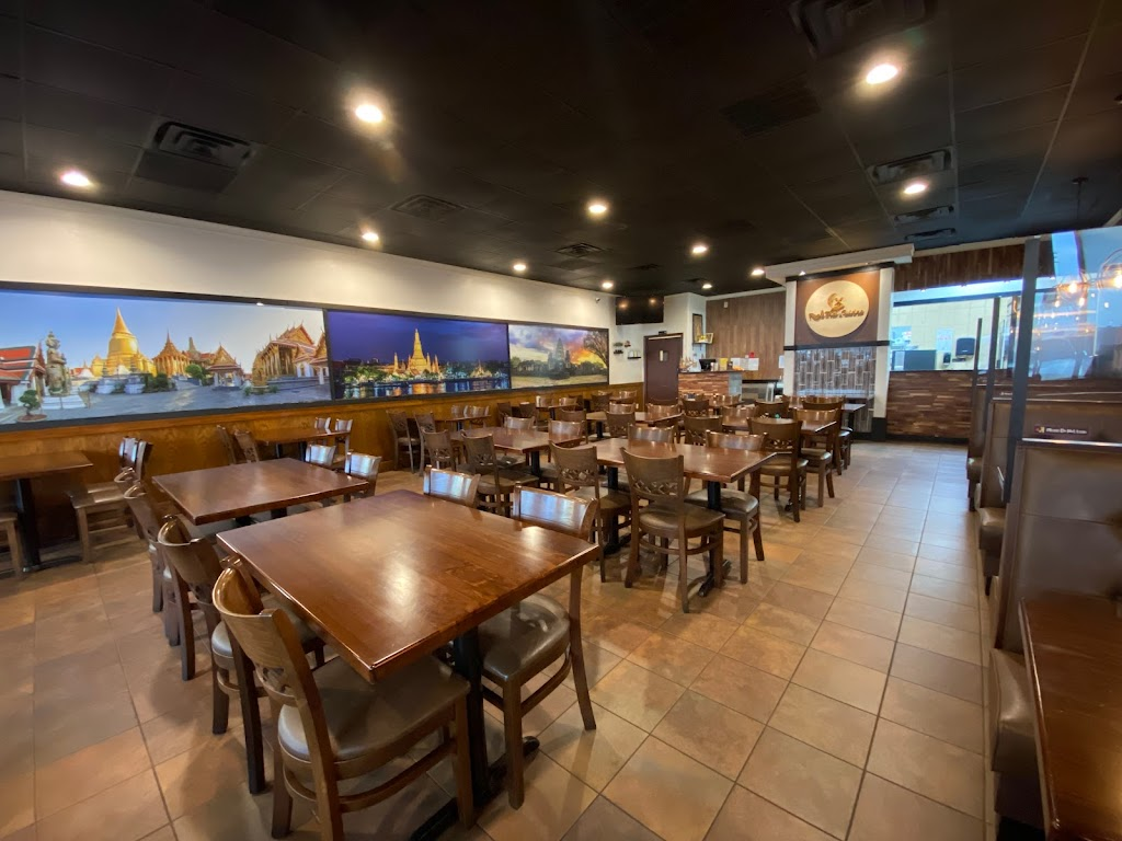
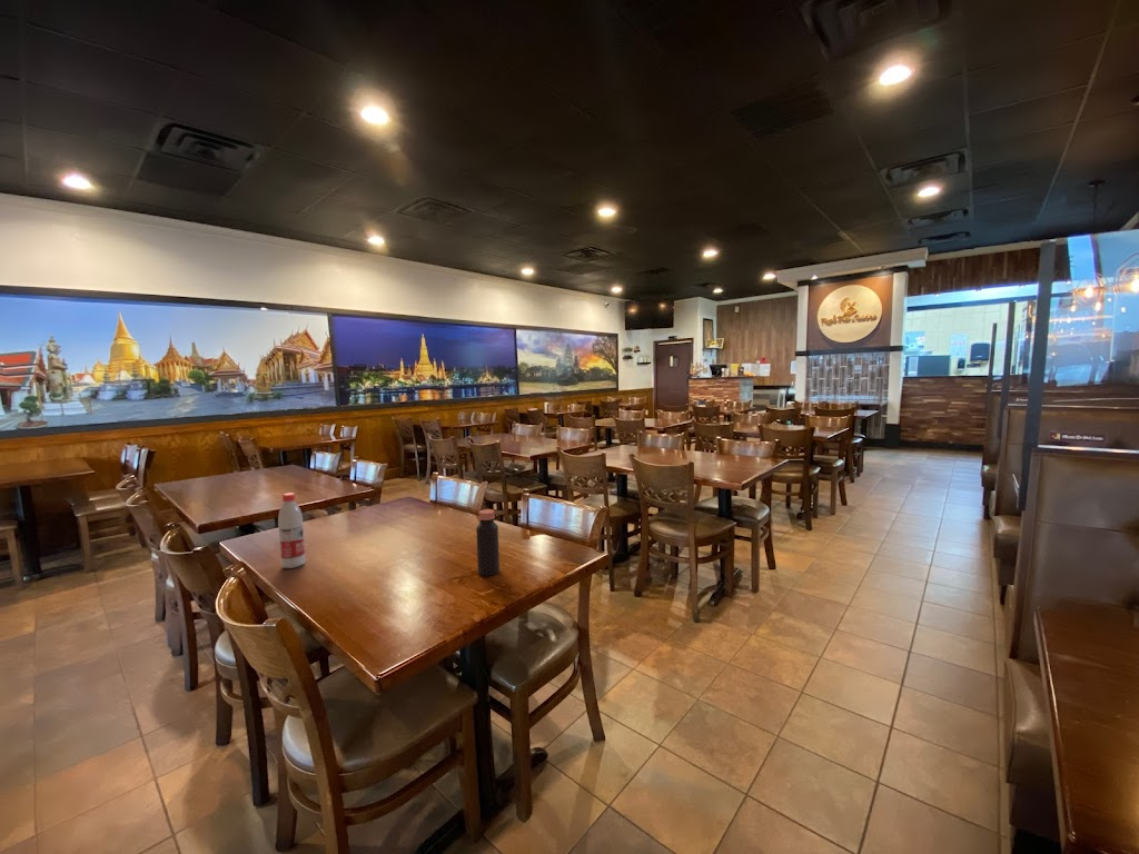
+ bottle [475,508,501,577]
+ water bottle [277,491,307,569]
